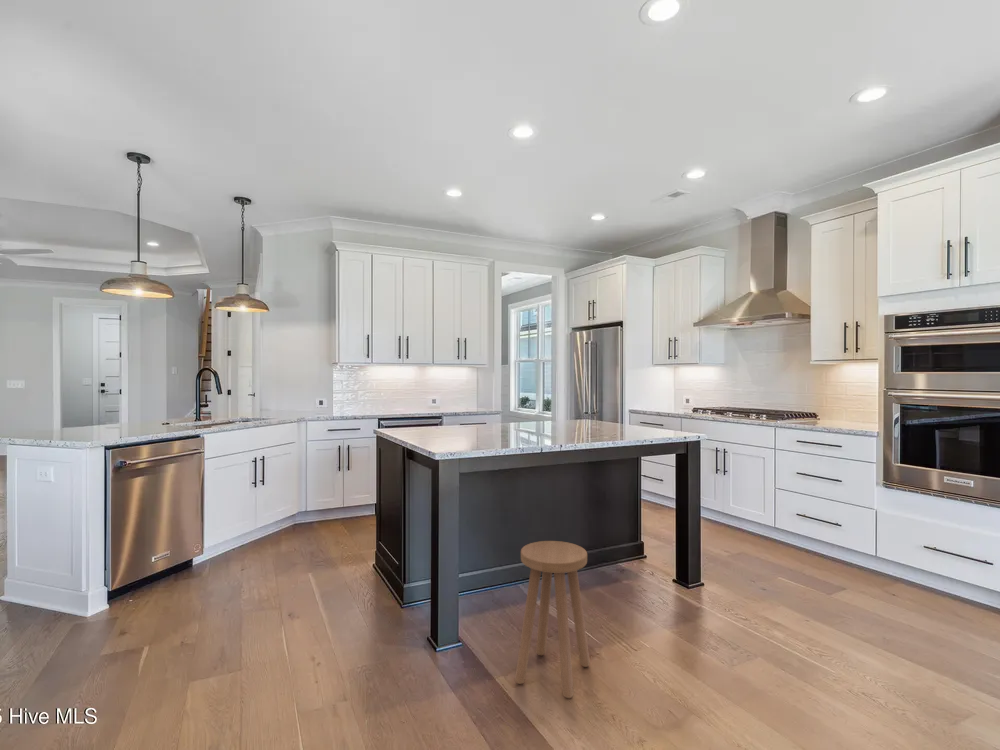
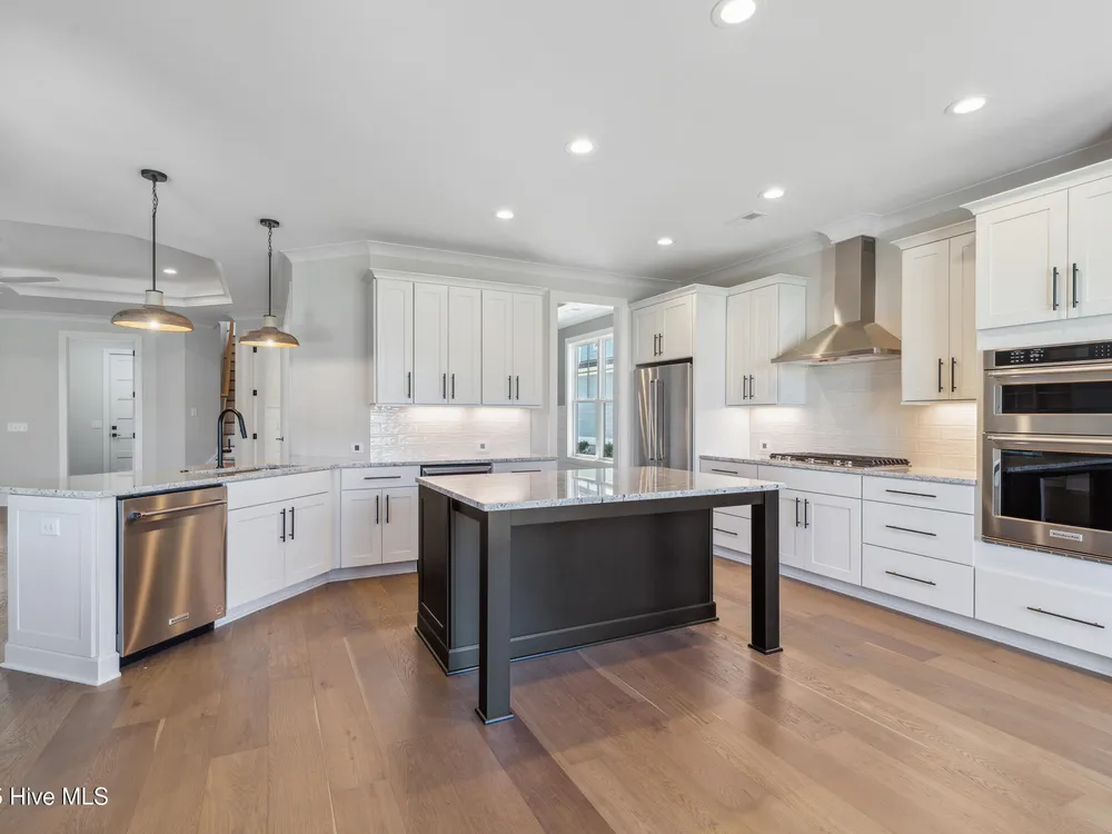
- stool [514,540,591,699]
